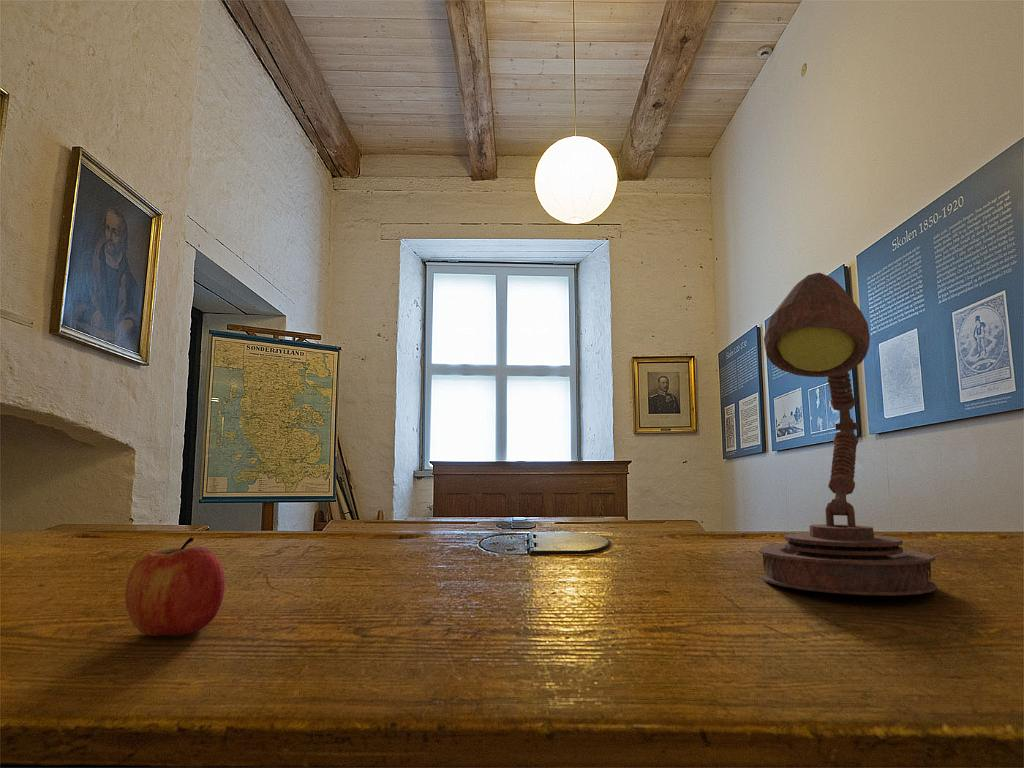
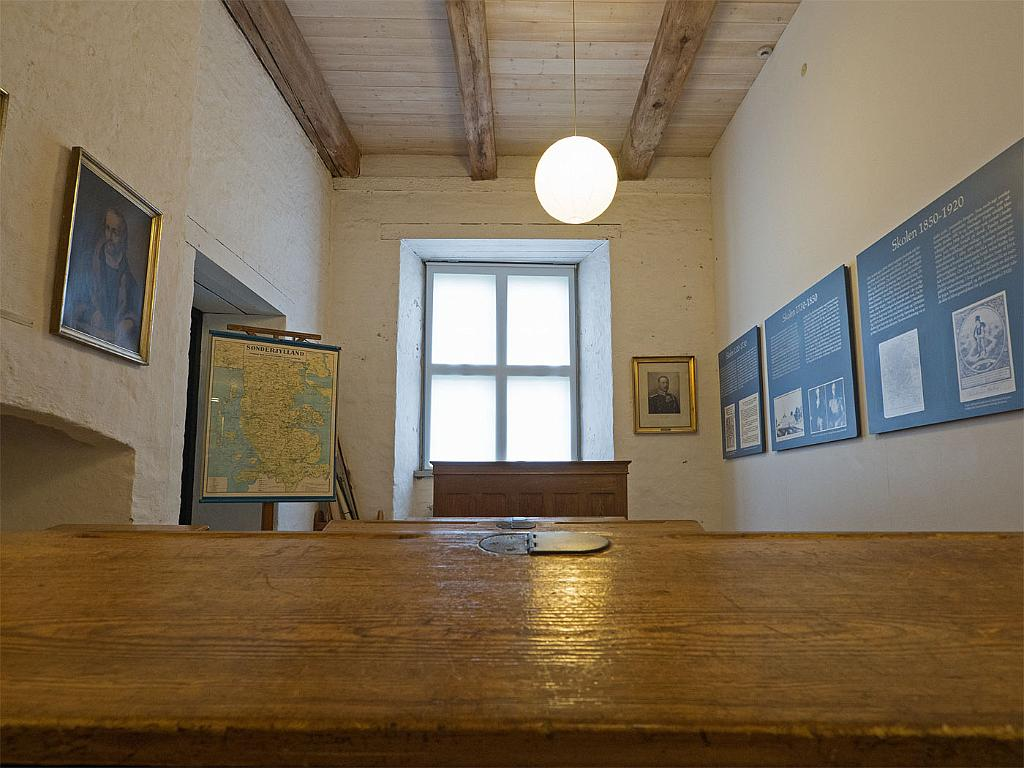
- apple [124,536,226,637]
- desk lamp [758,272,938,597]
